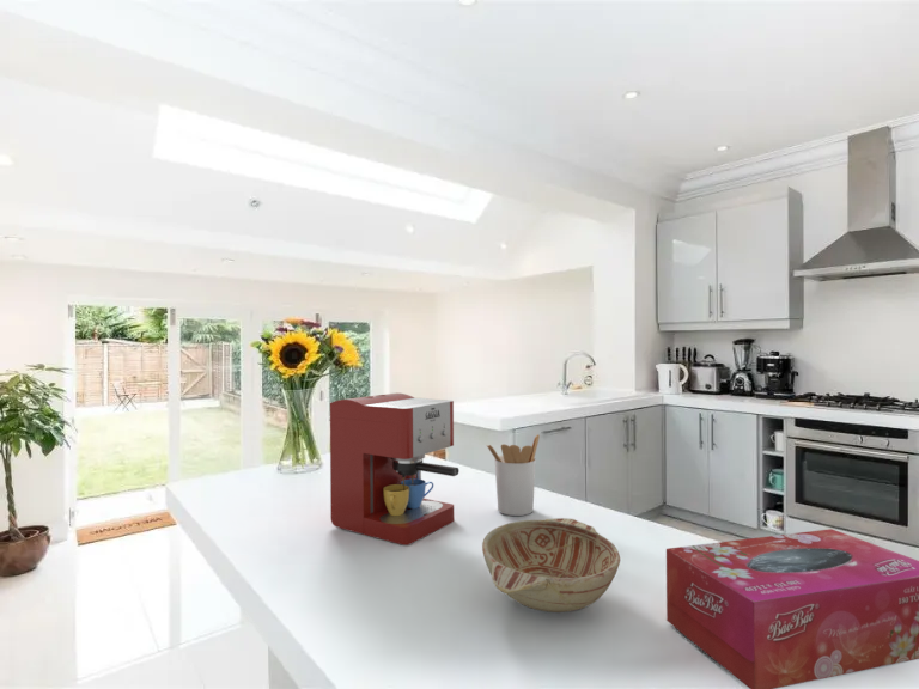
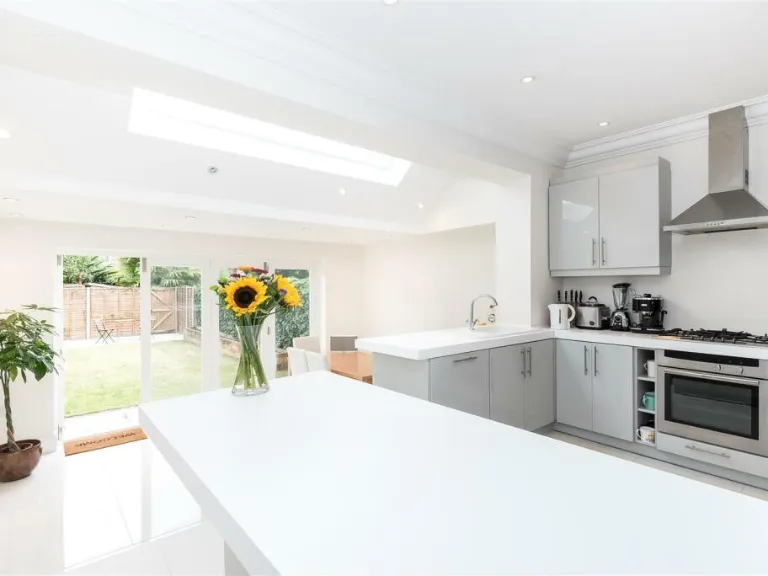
- decorative bowl [481,517,621,614]
- utensil holder [486,433,541,517]
- coffee maker [329,392,460,547]
- tissue box [665,528,919,689]
